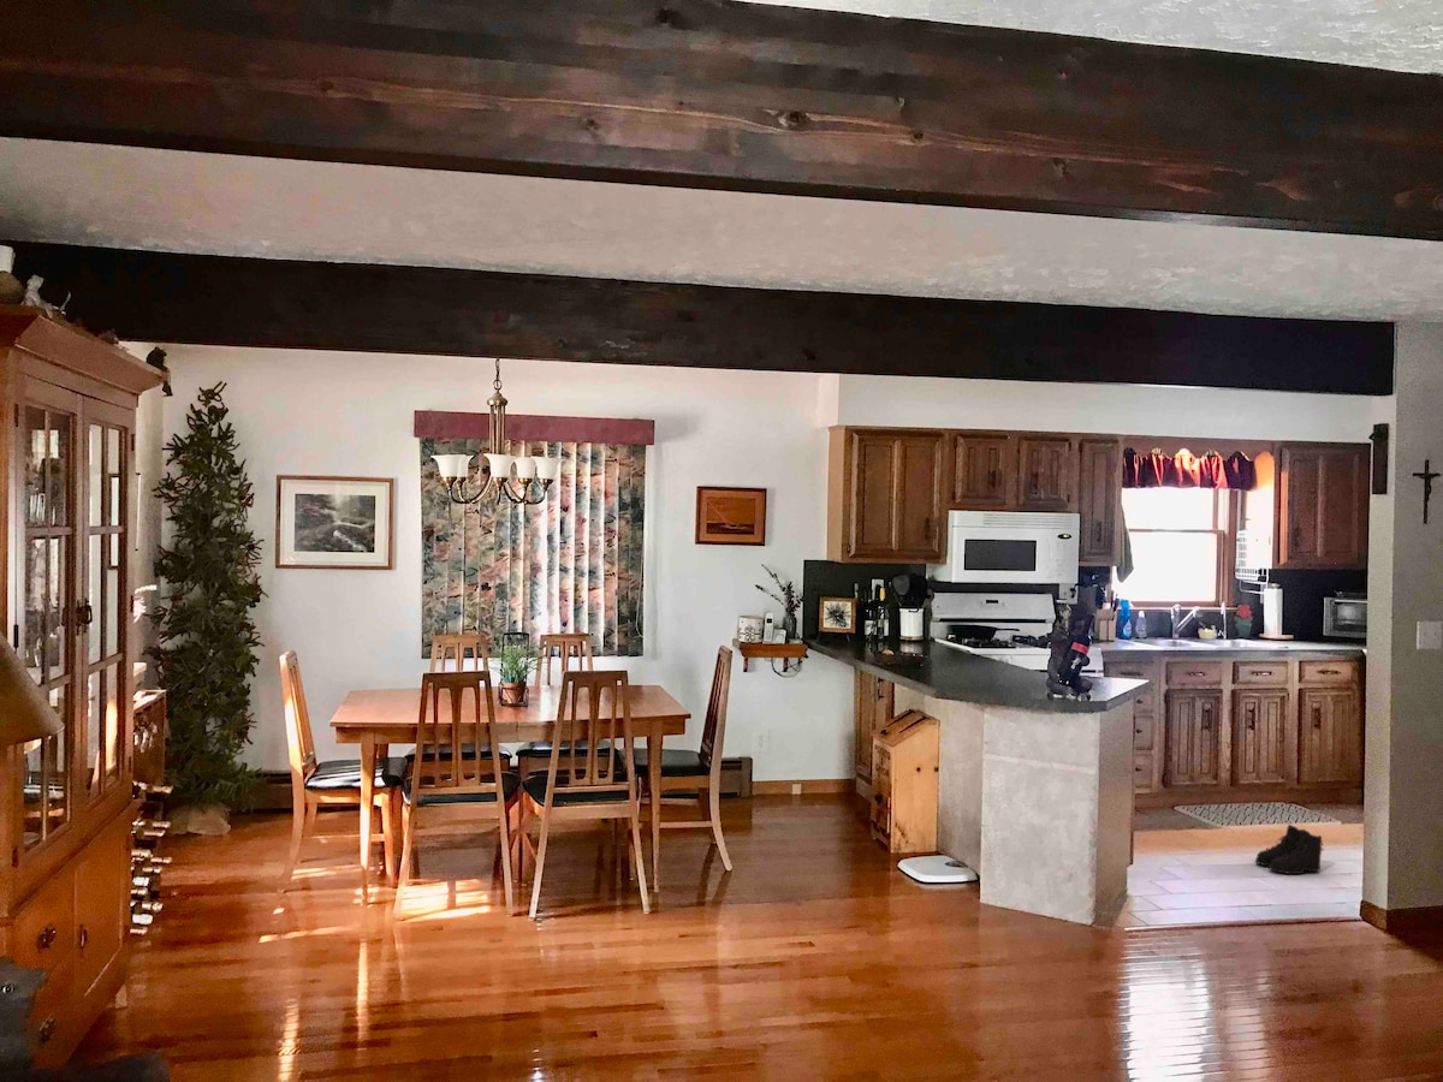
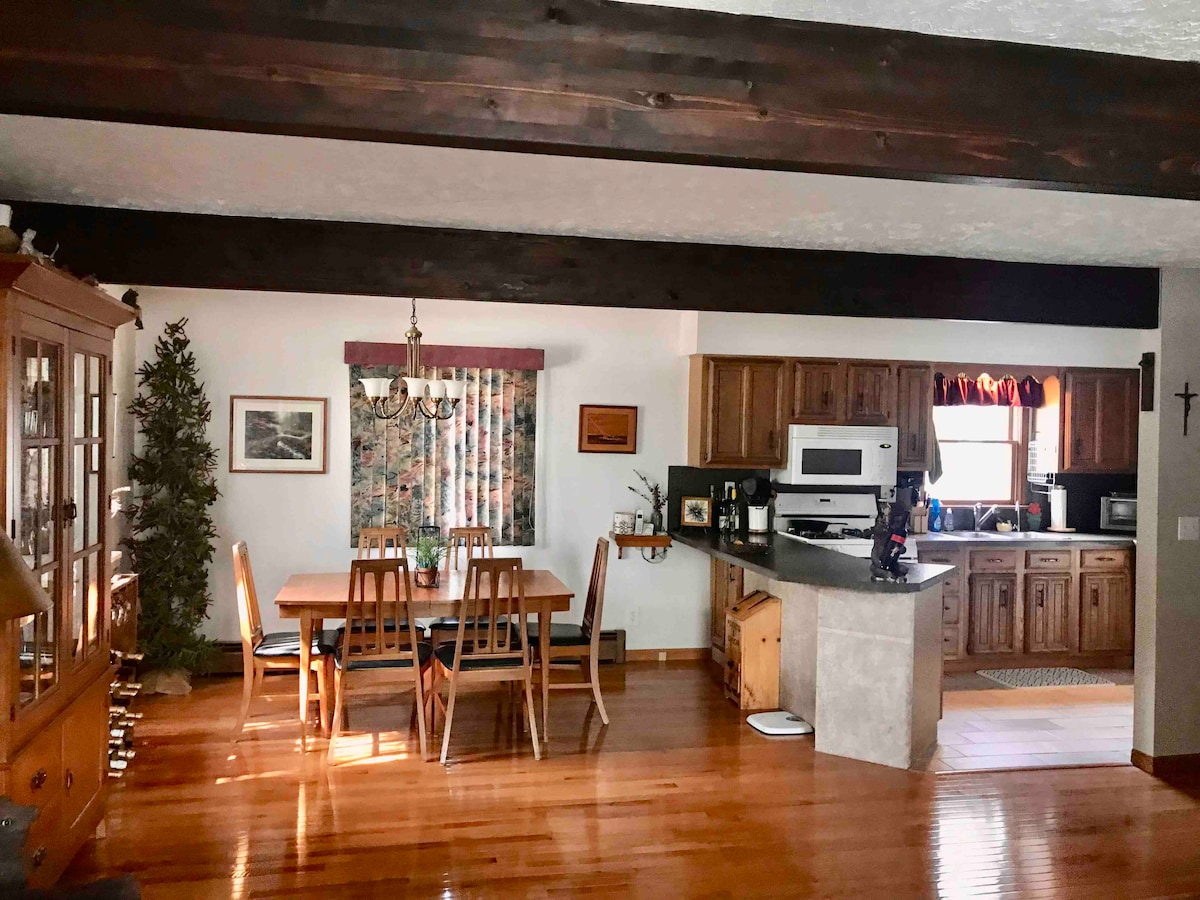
- boots [1254,824,1325,876]
